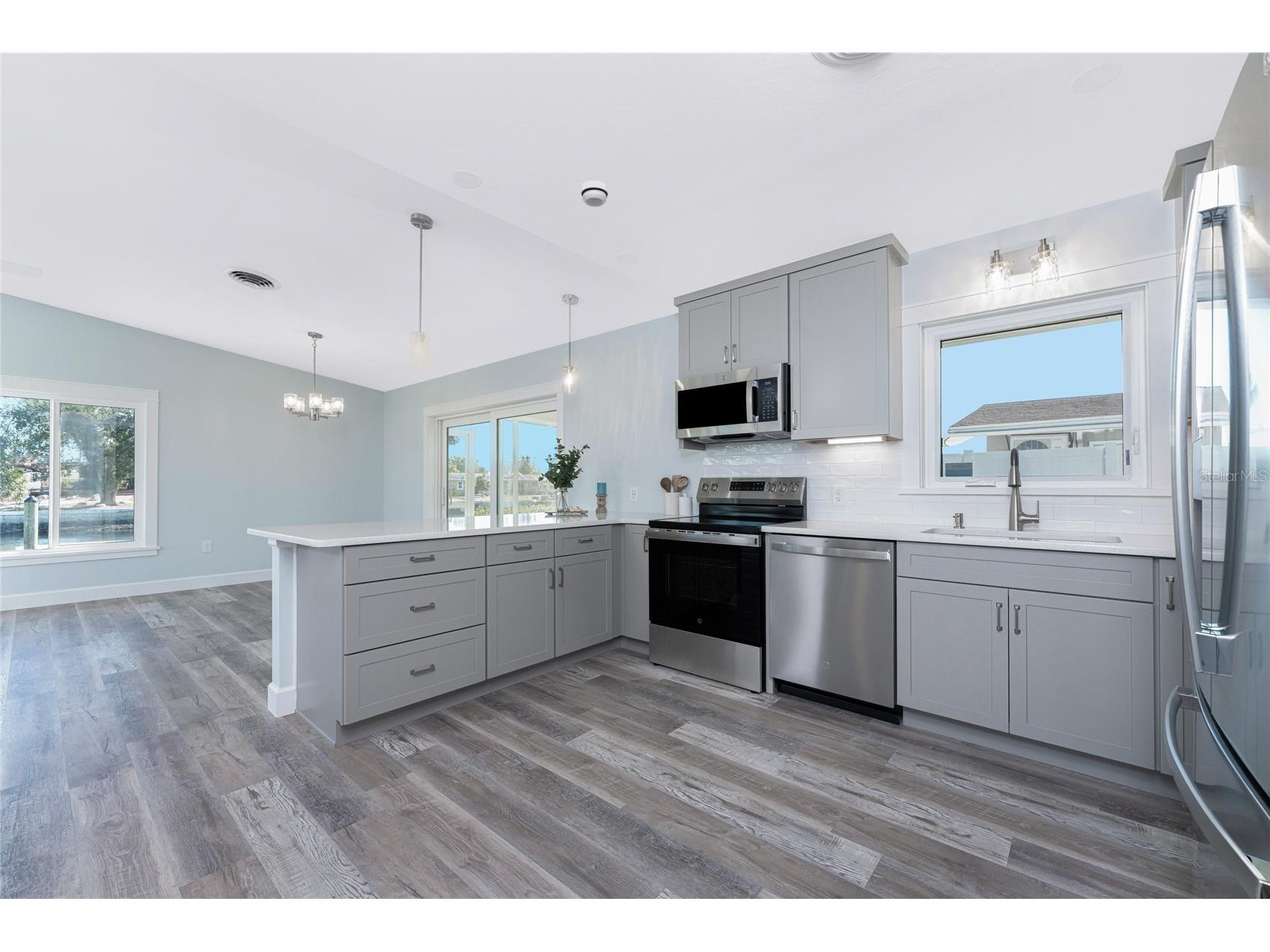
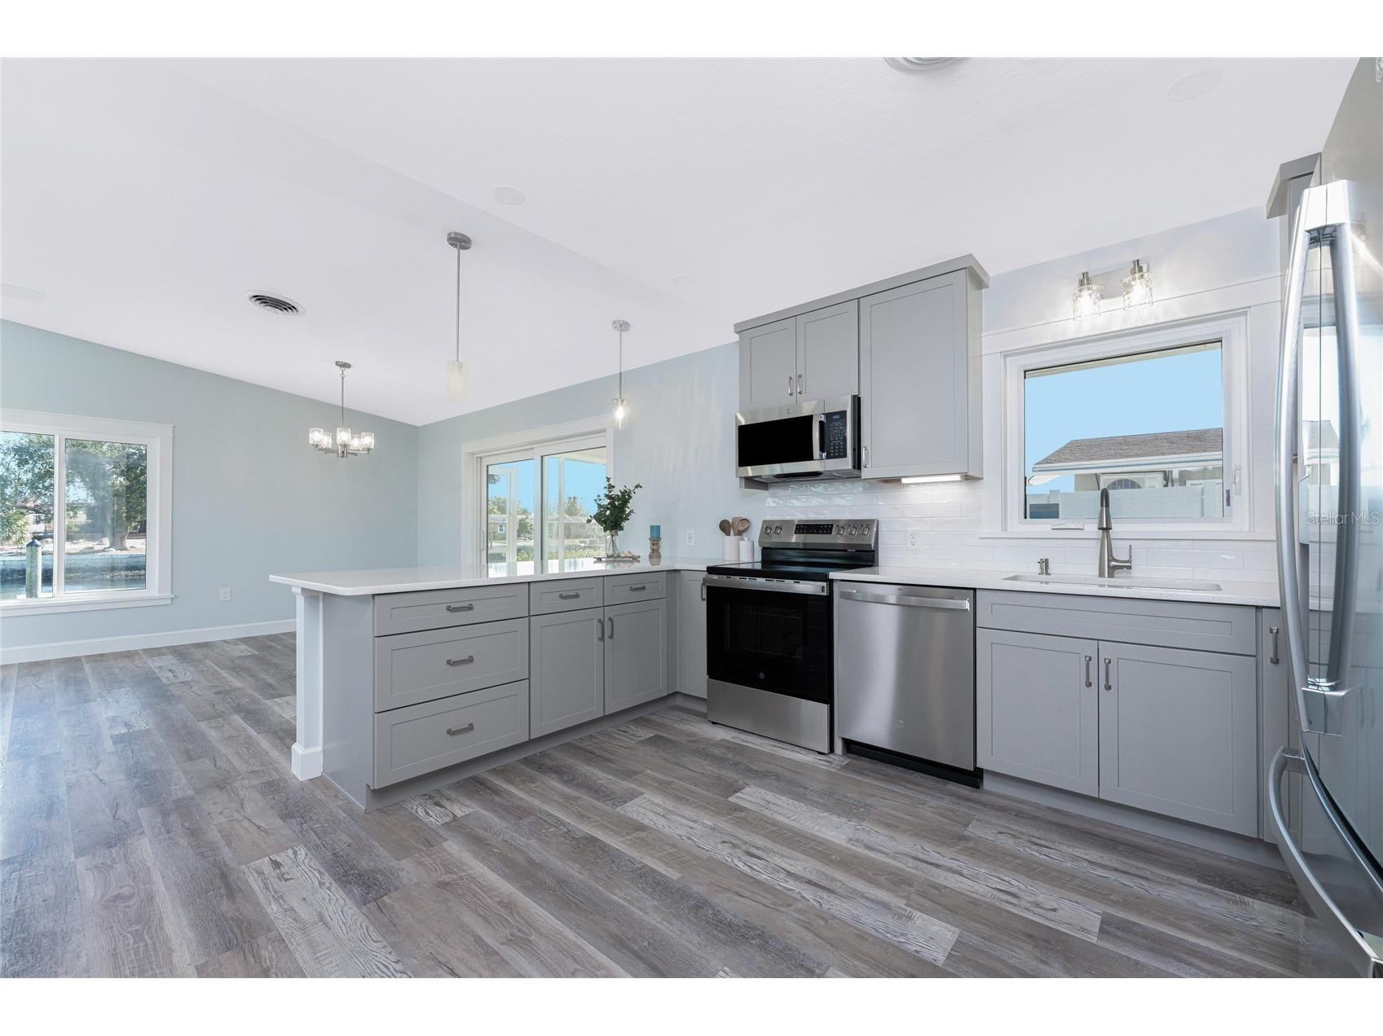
- smoke detector [581,180,608,207]
